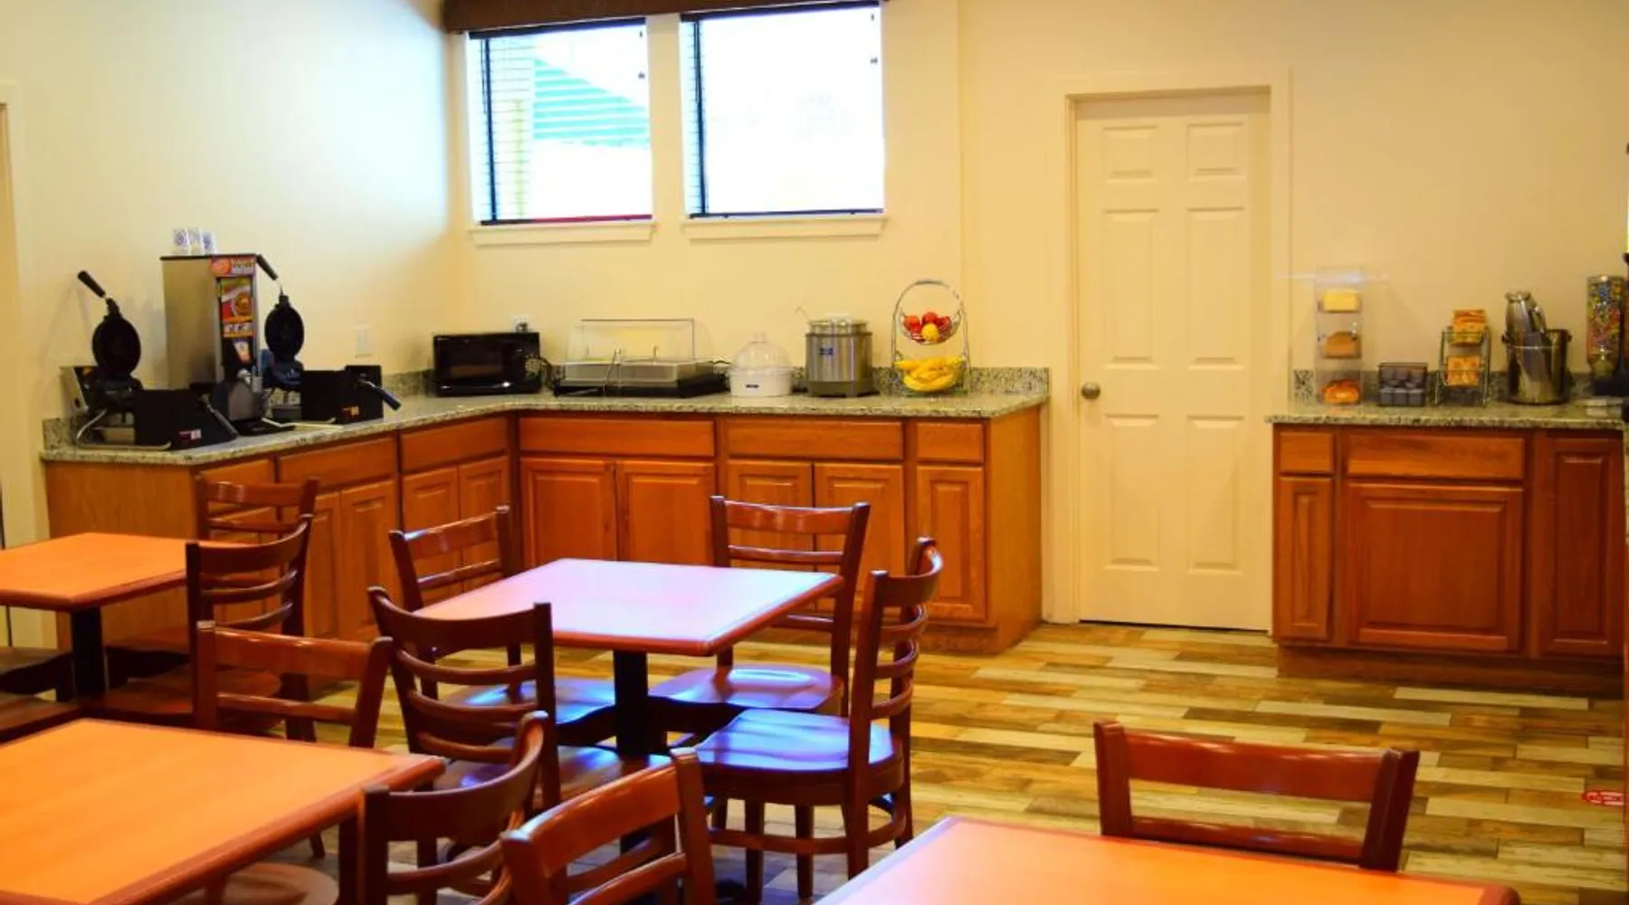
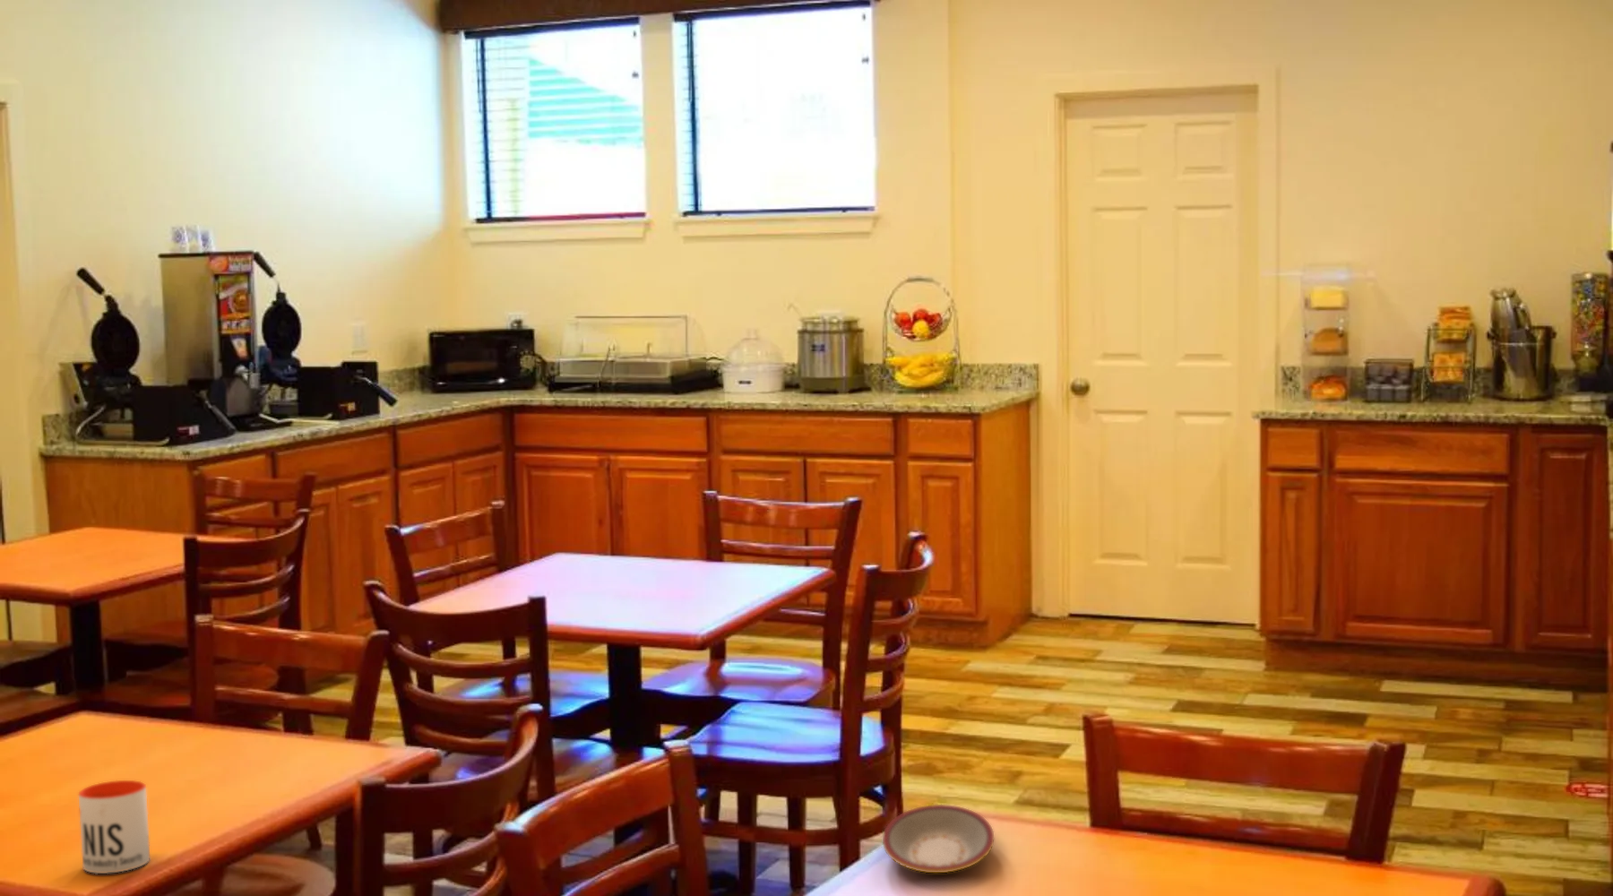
+ mug [78,779,150,875]
+ plate [882,803,995,874]
